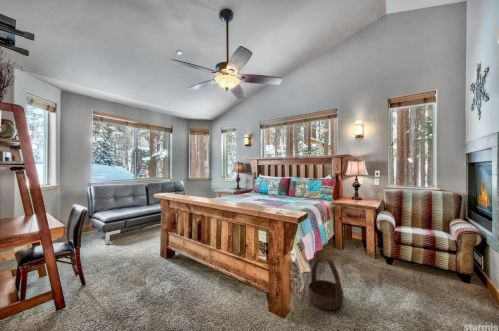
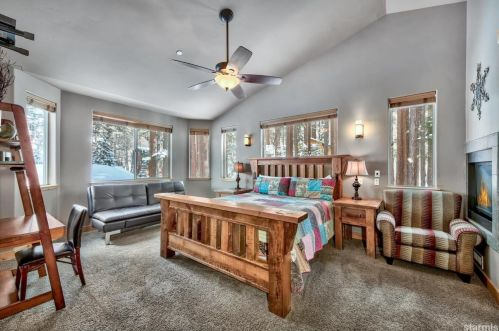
- basket [307,255,344,311]
